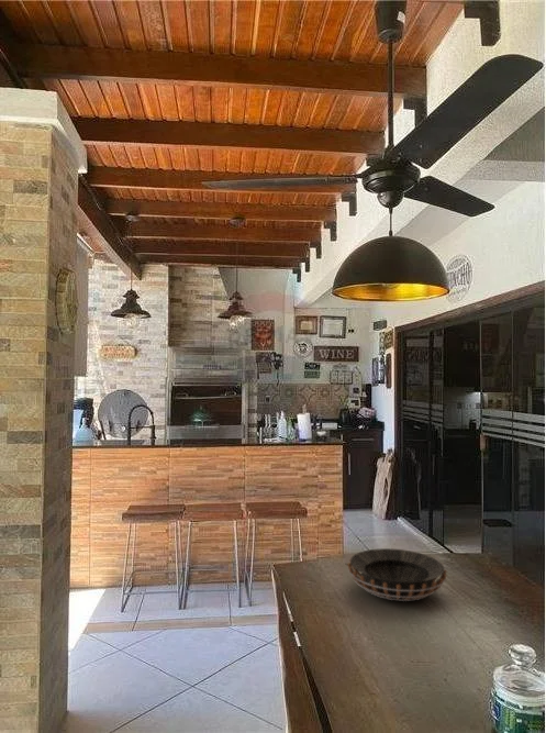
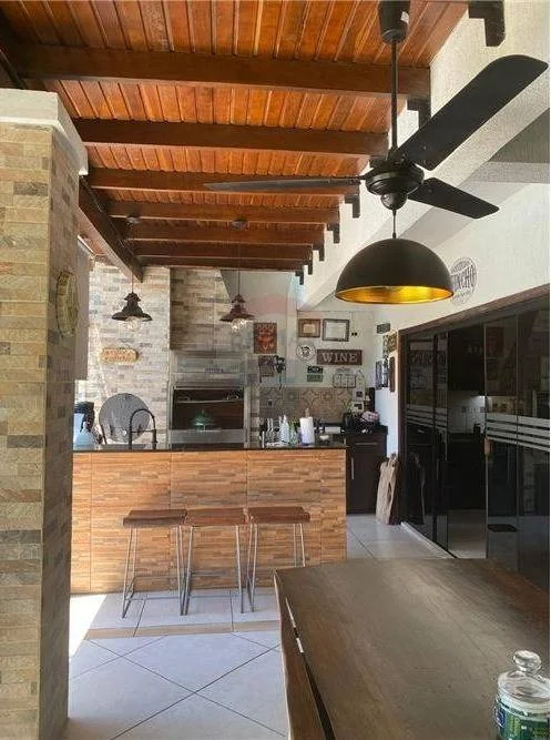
- decorative bowl [345,547,448,602]
